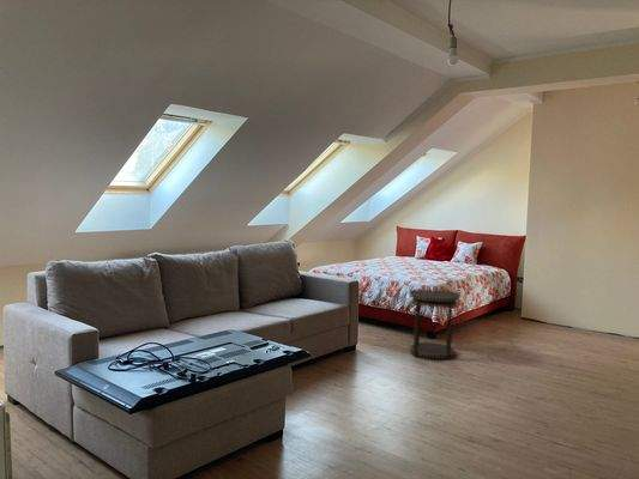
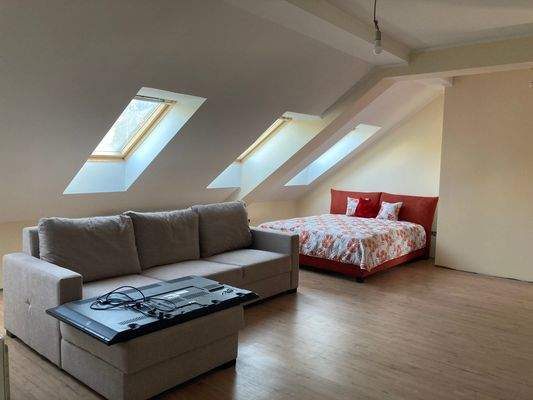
- side table [408,287,463,360]
